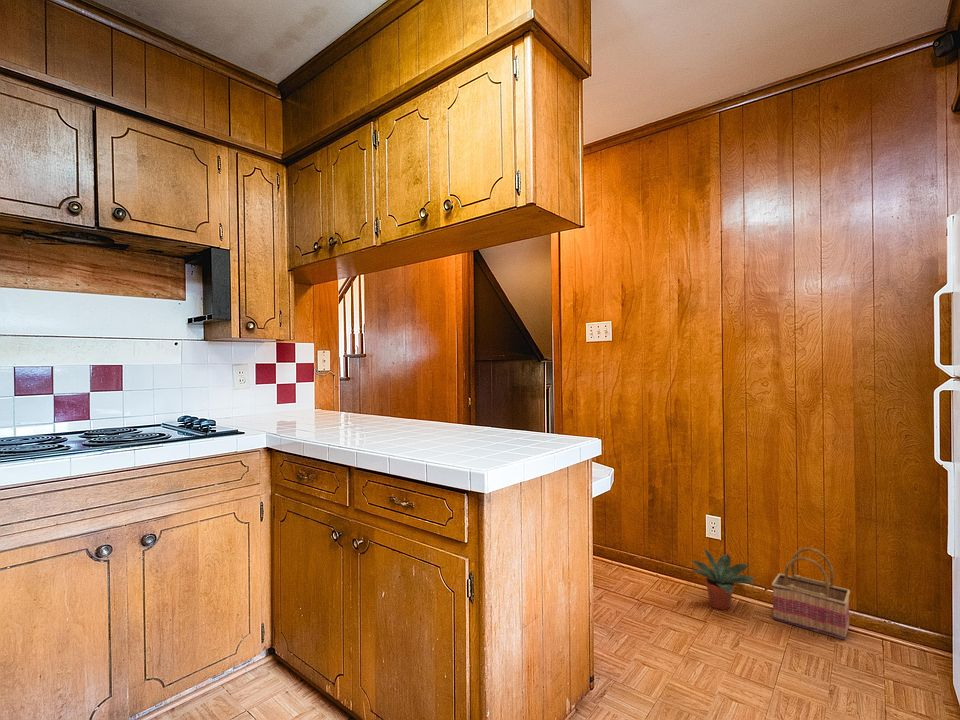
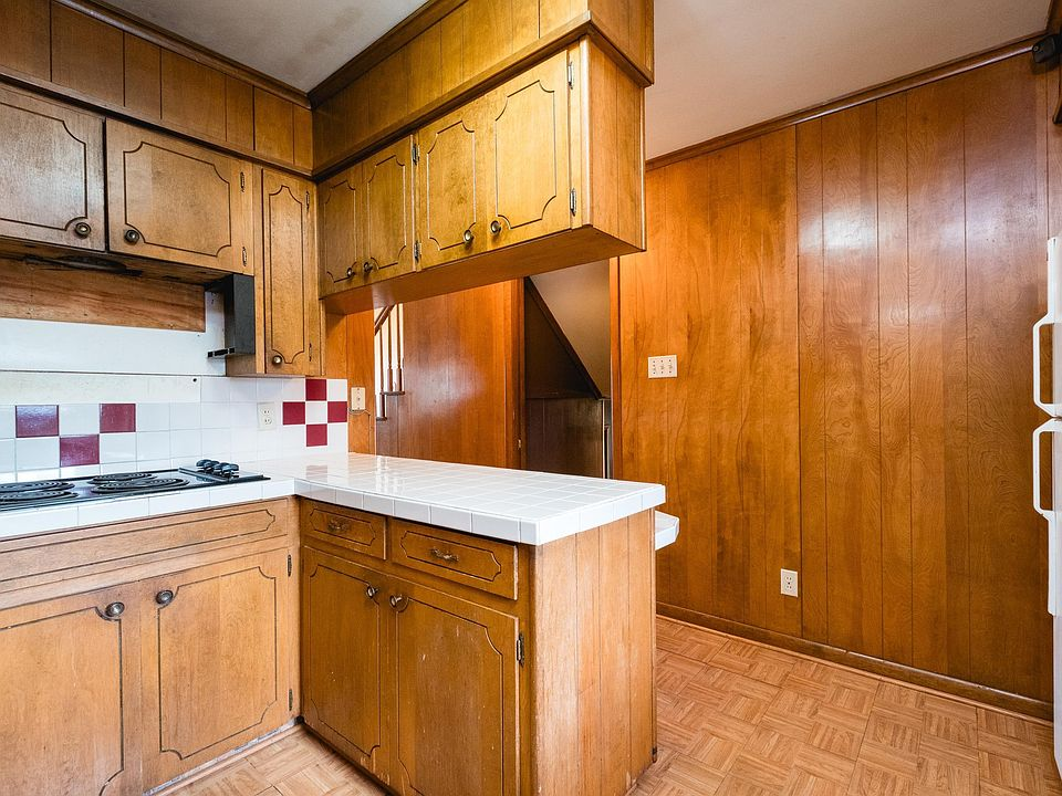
- basket [771,547,851,641]
- potted plant [690,547,757,611]
